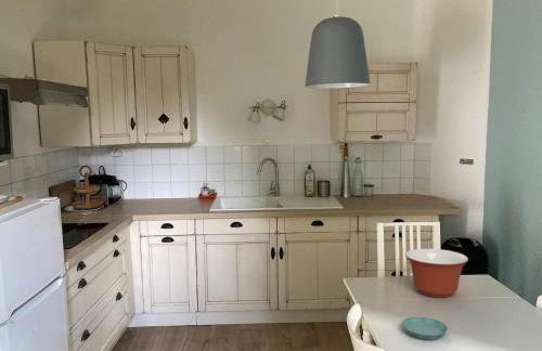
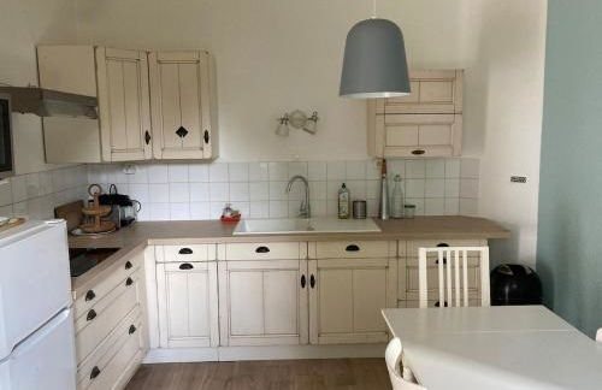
- saucer [401,316,449,340]
- mixing bowl [404,248,469,299]
